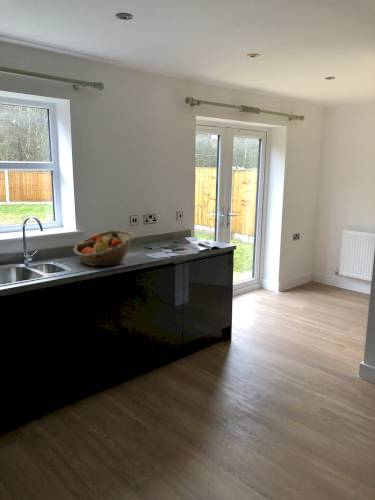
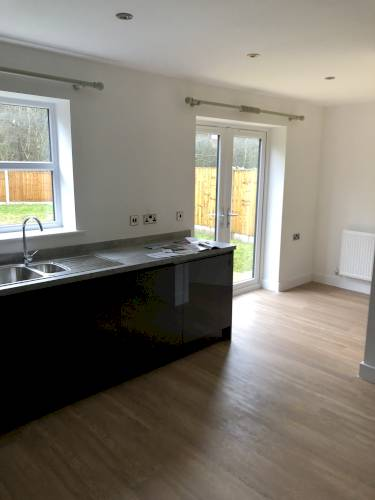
- fruit basket [72,230,135,267]
